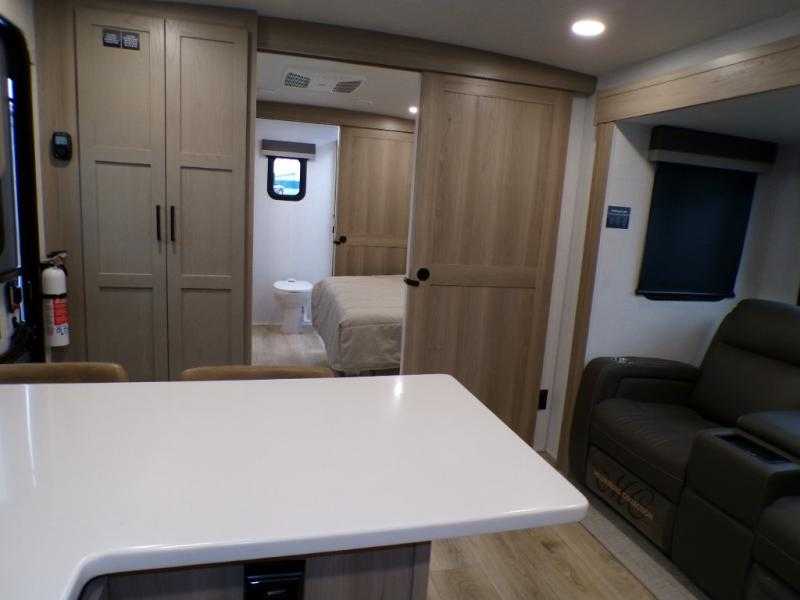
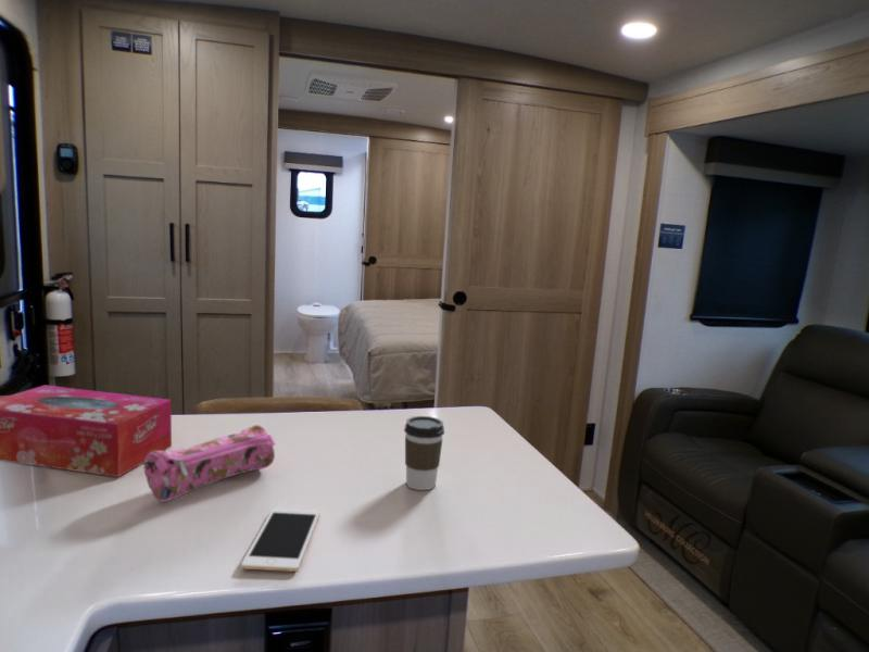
+ coffee cup [403,415,445,491]
+ cell phone [240,507,320,573]
+ pencil case [142,424,277,503]
+ tissue box [0,385,173,478]
